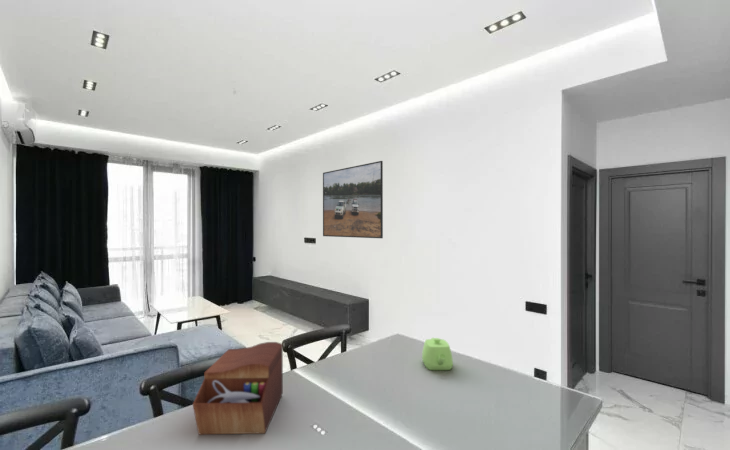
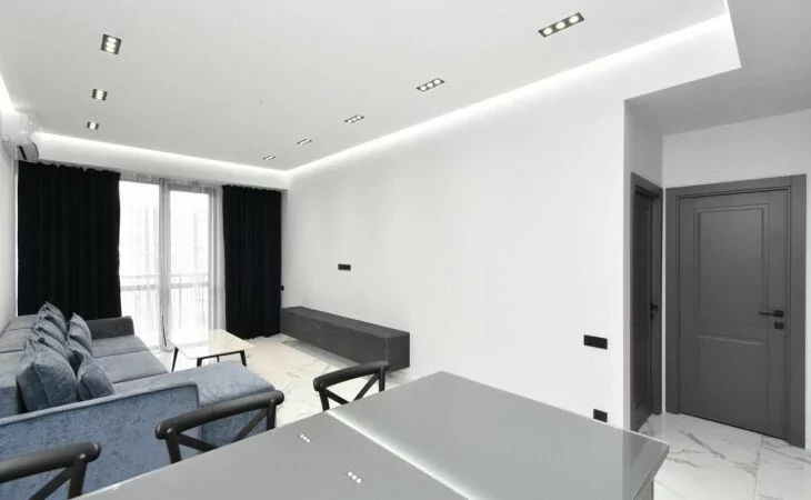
- sewing box [192,341,284,435]
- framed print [322,160,384,239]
- teapot [421,337,454,371]
